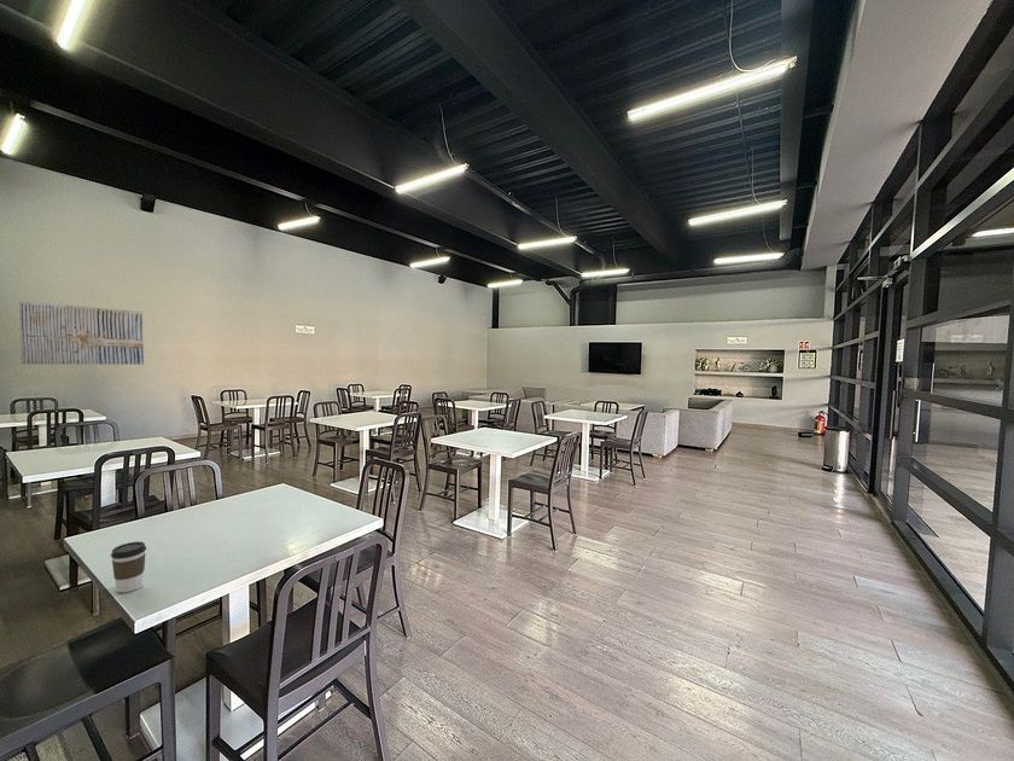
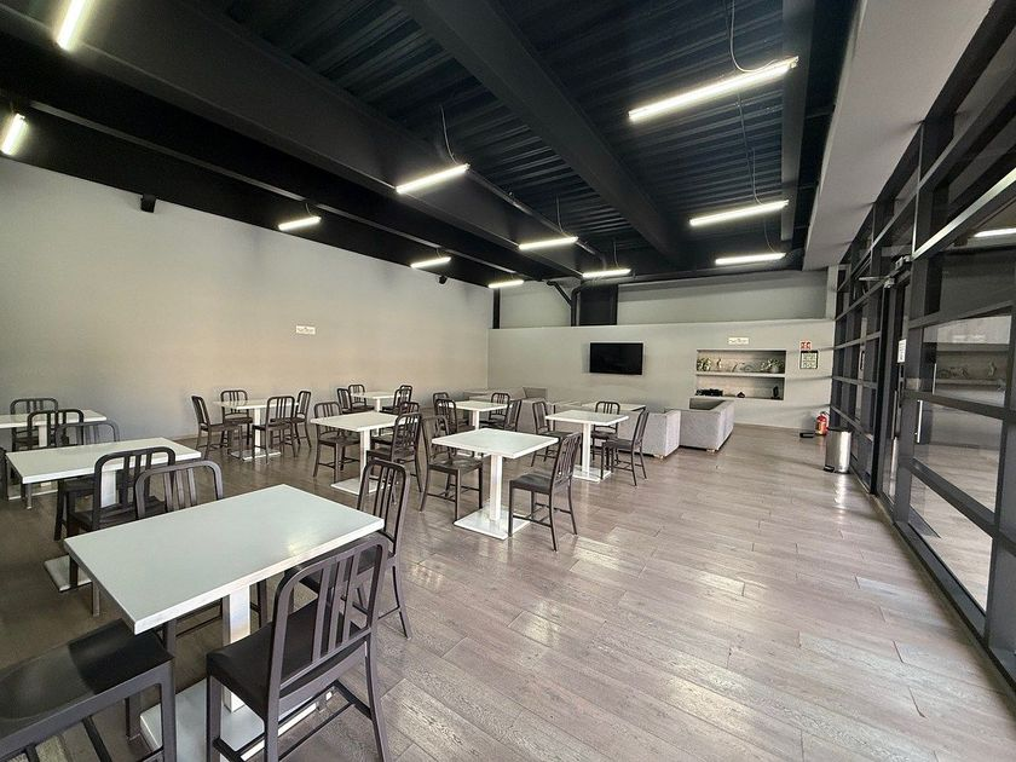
- wall art [18,300,145,366]
- coffee cup [110,540,147,594]
